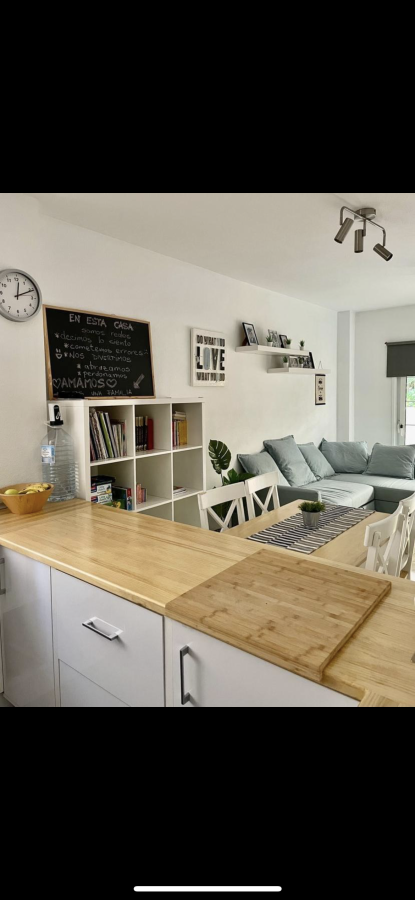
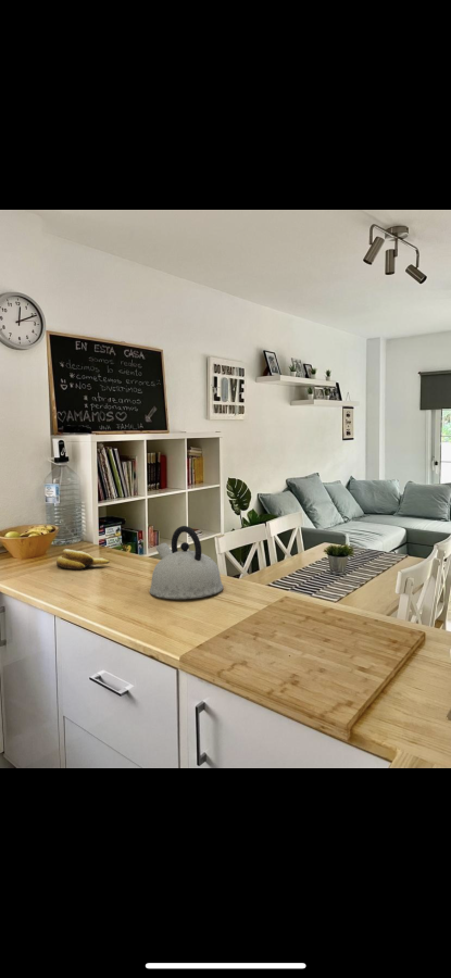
+ banana [55,548,110,570]
+ kettle [149,525,224,600]
